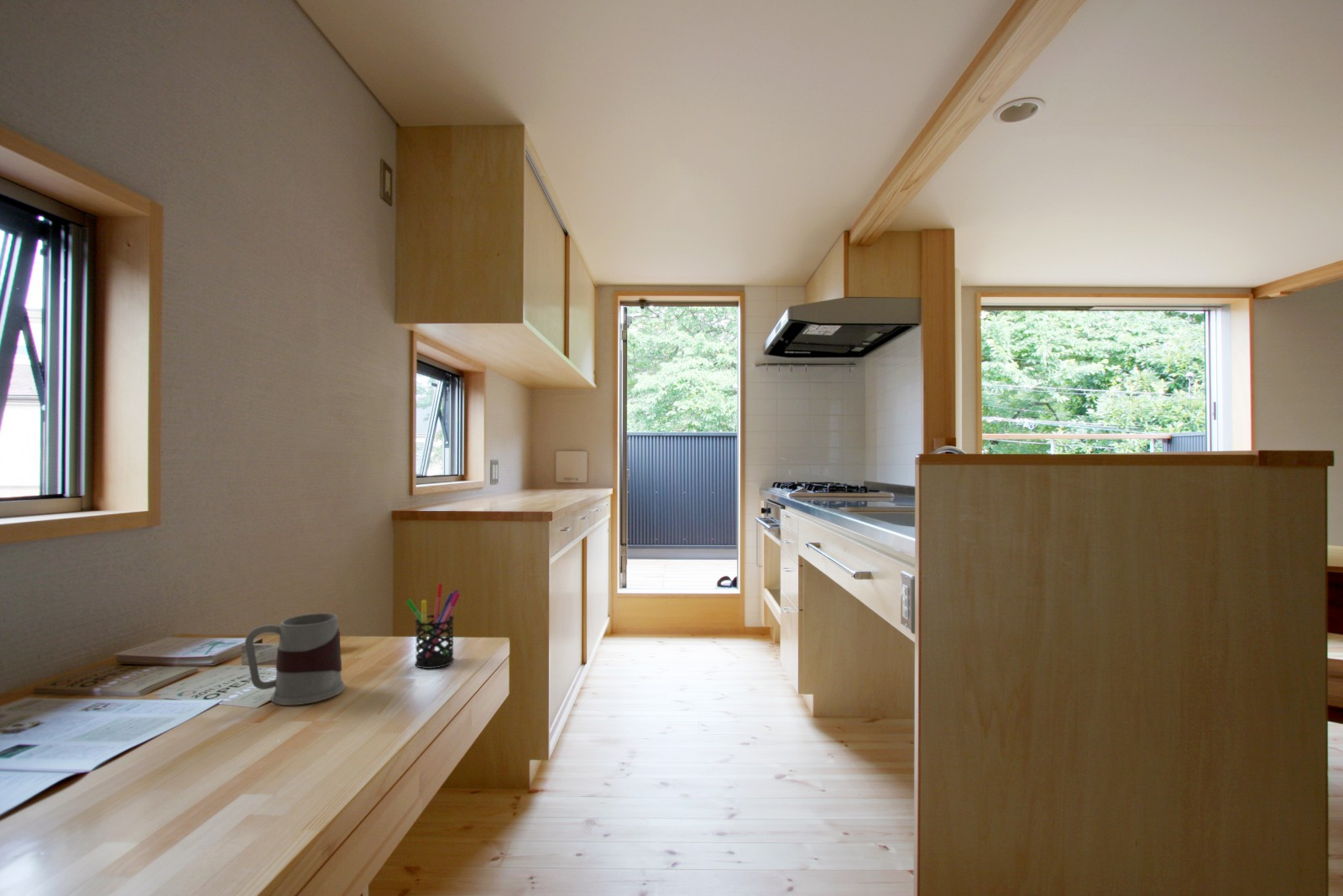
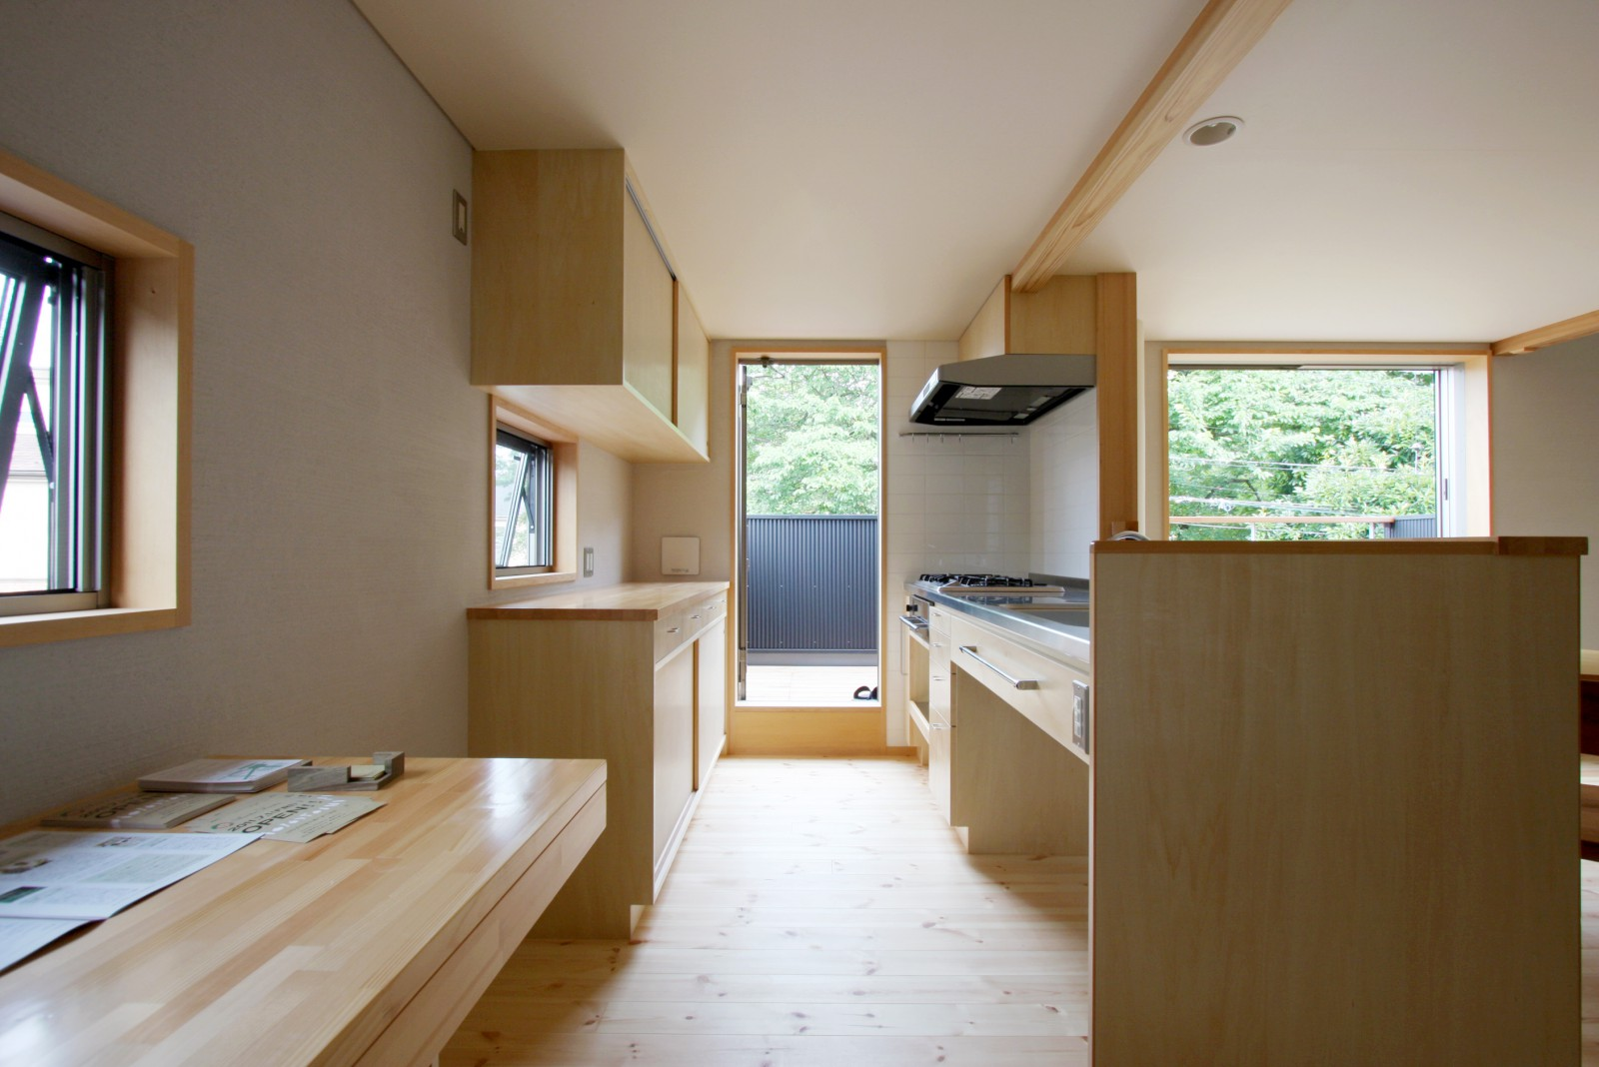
- mug [244,612,346,706]
- pen holder [405,583,461,669]
